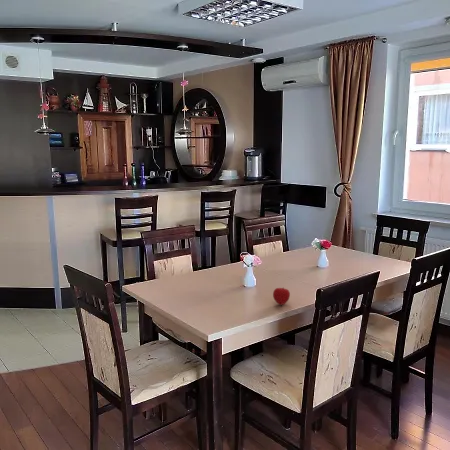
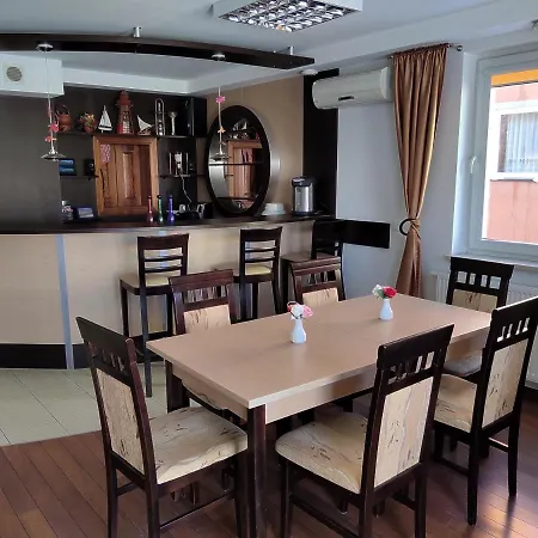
- apple [272,286,291,306]
